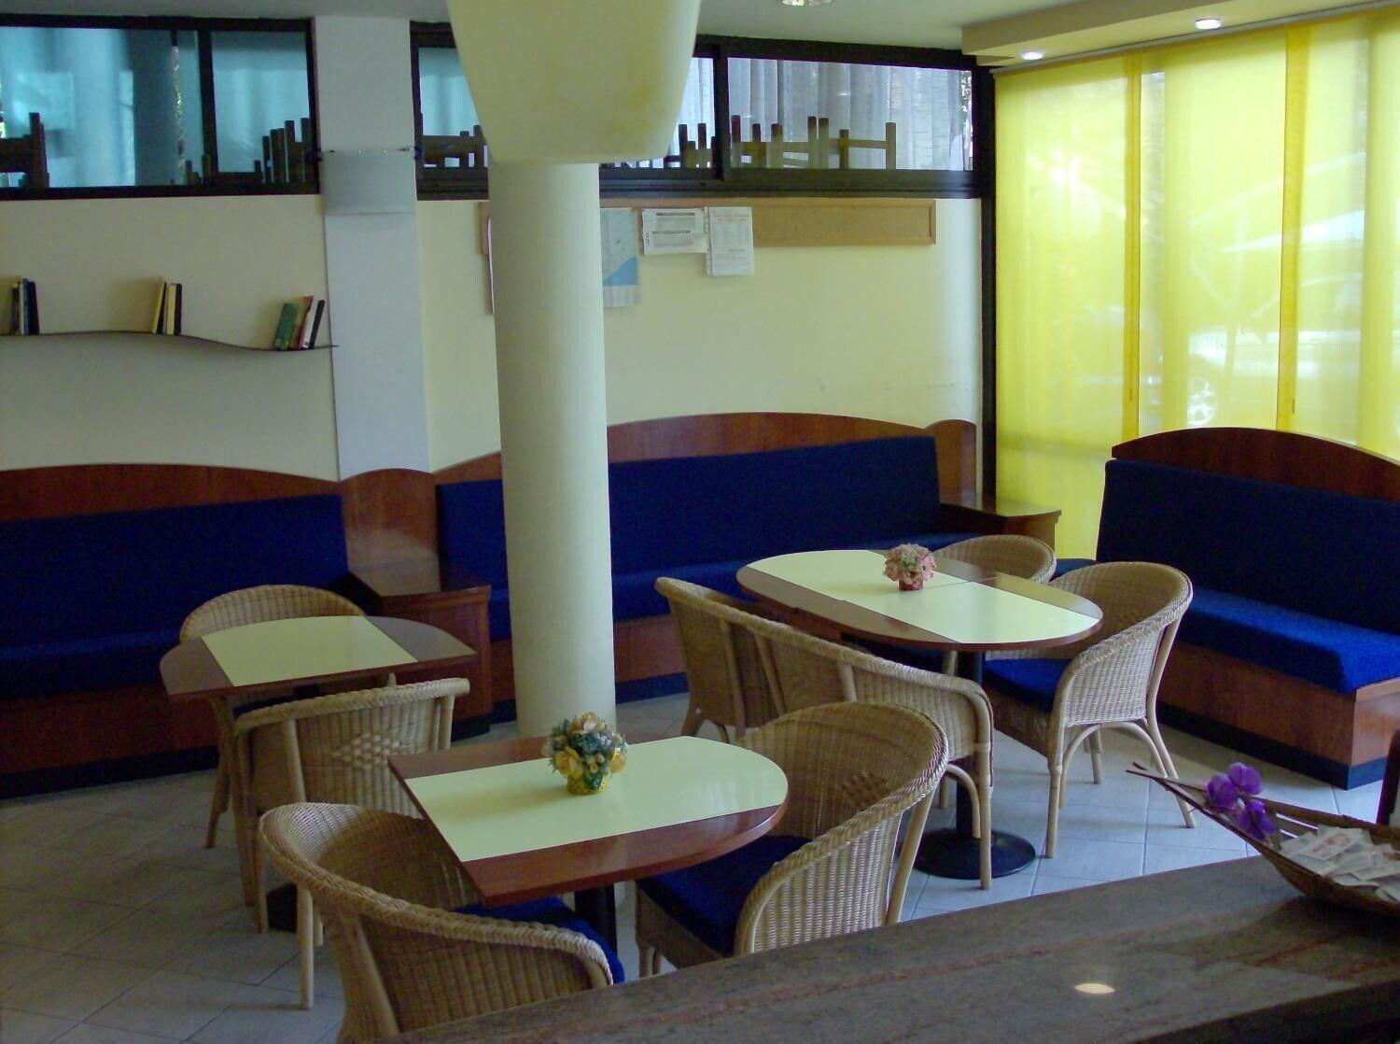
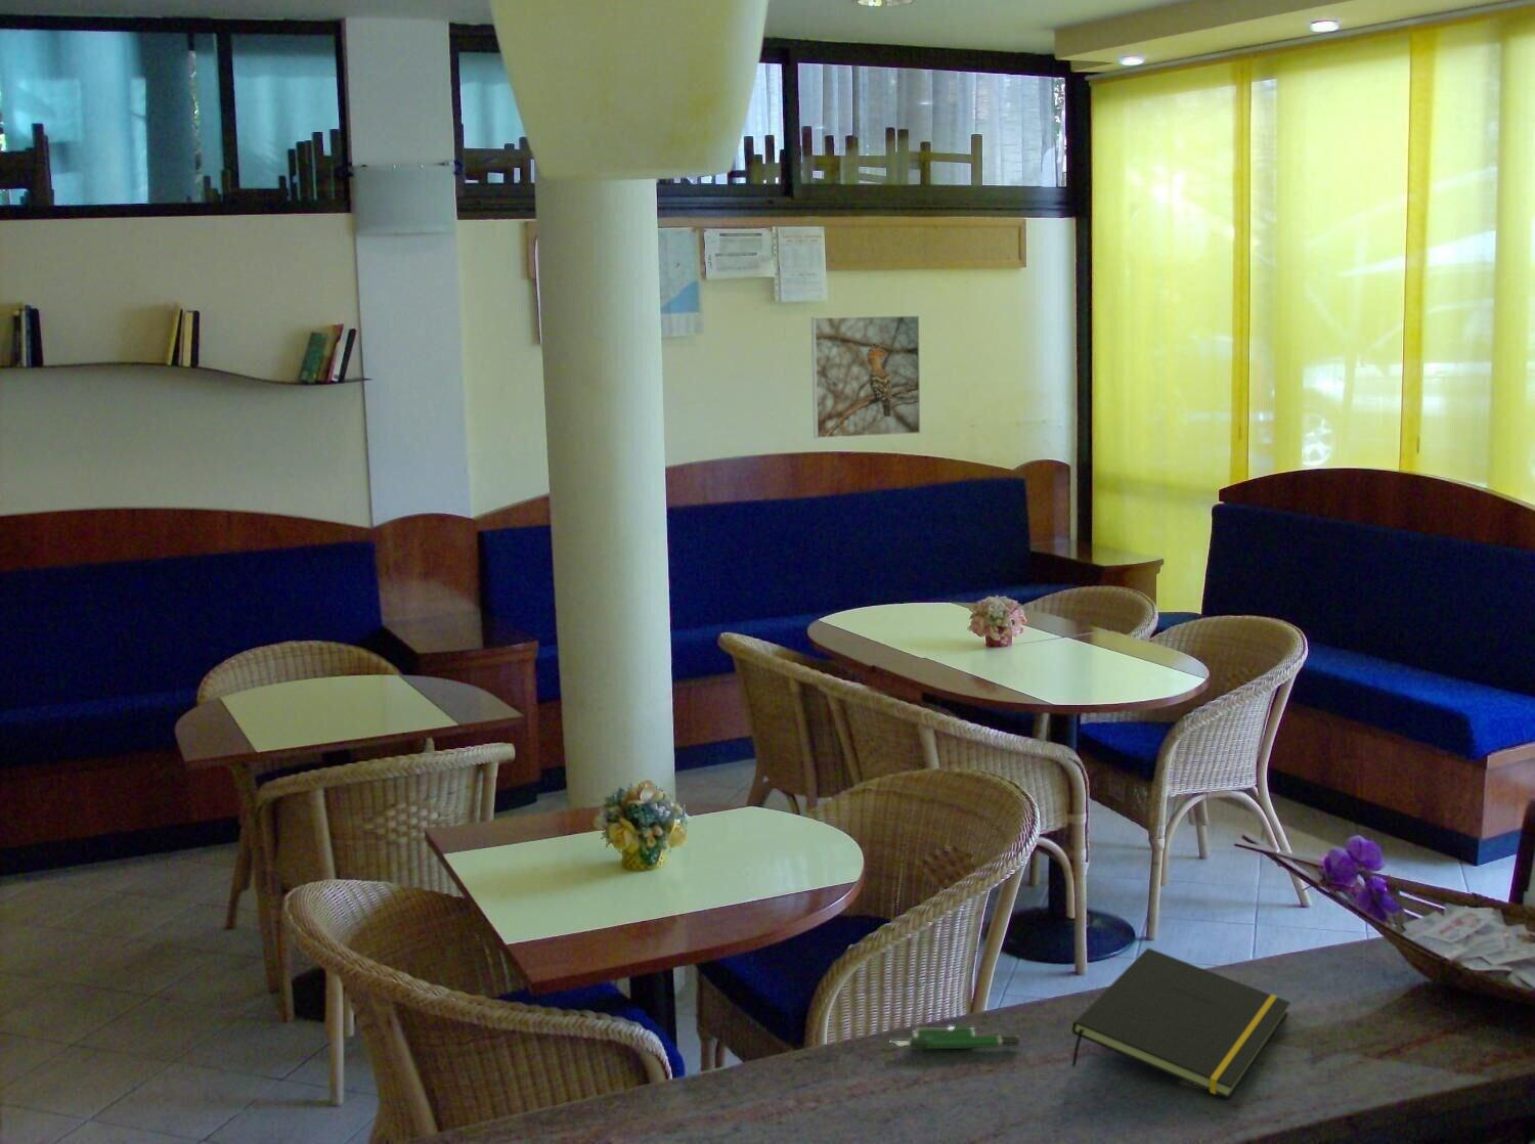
+ notepad [1070,948,1291,1100]
+ pen [891,1025,1022,1050]
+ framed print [810,315,921,439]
